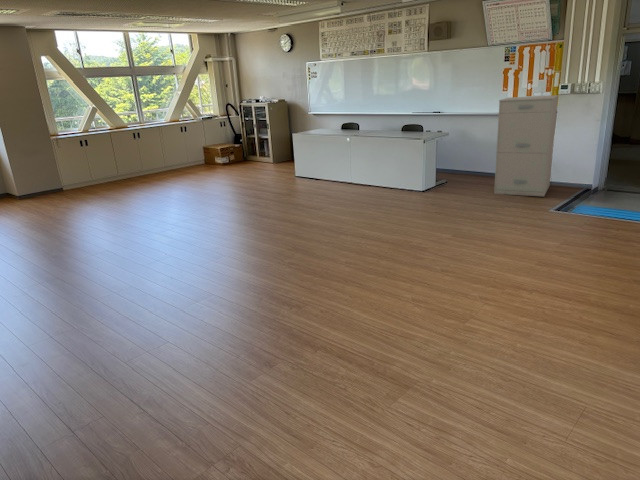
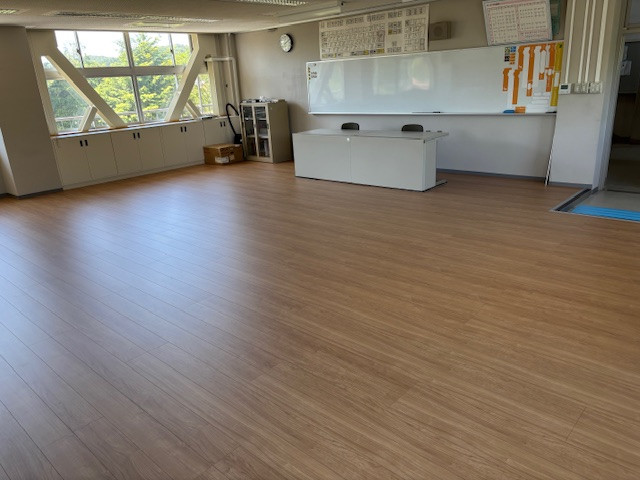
- filing cabinet [493,94,560,198]
